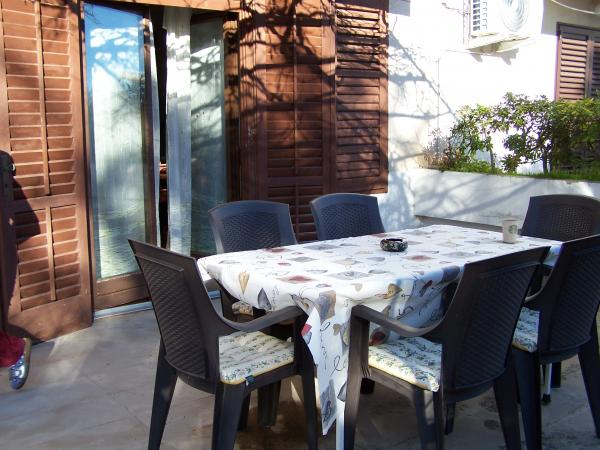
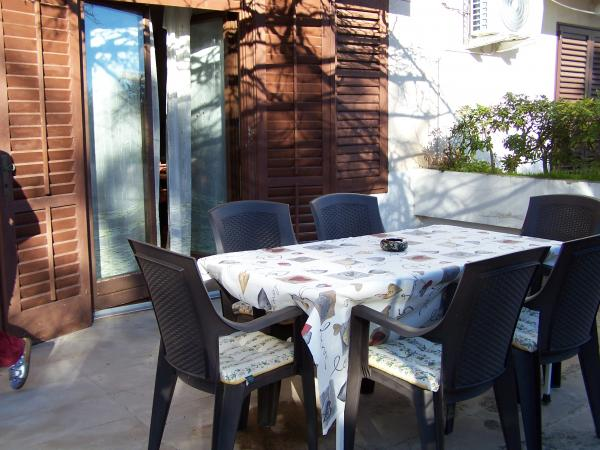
- dixie cup [500,218,520,244]
